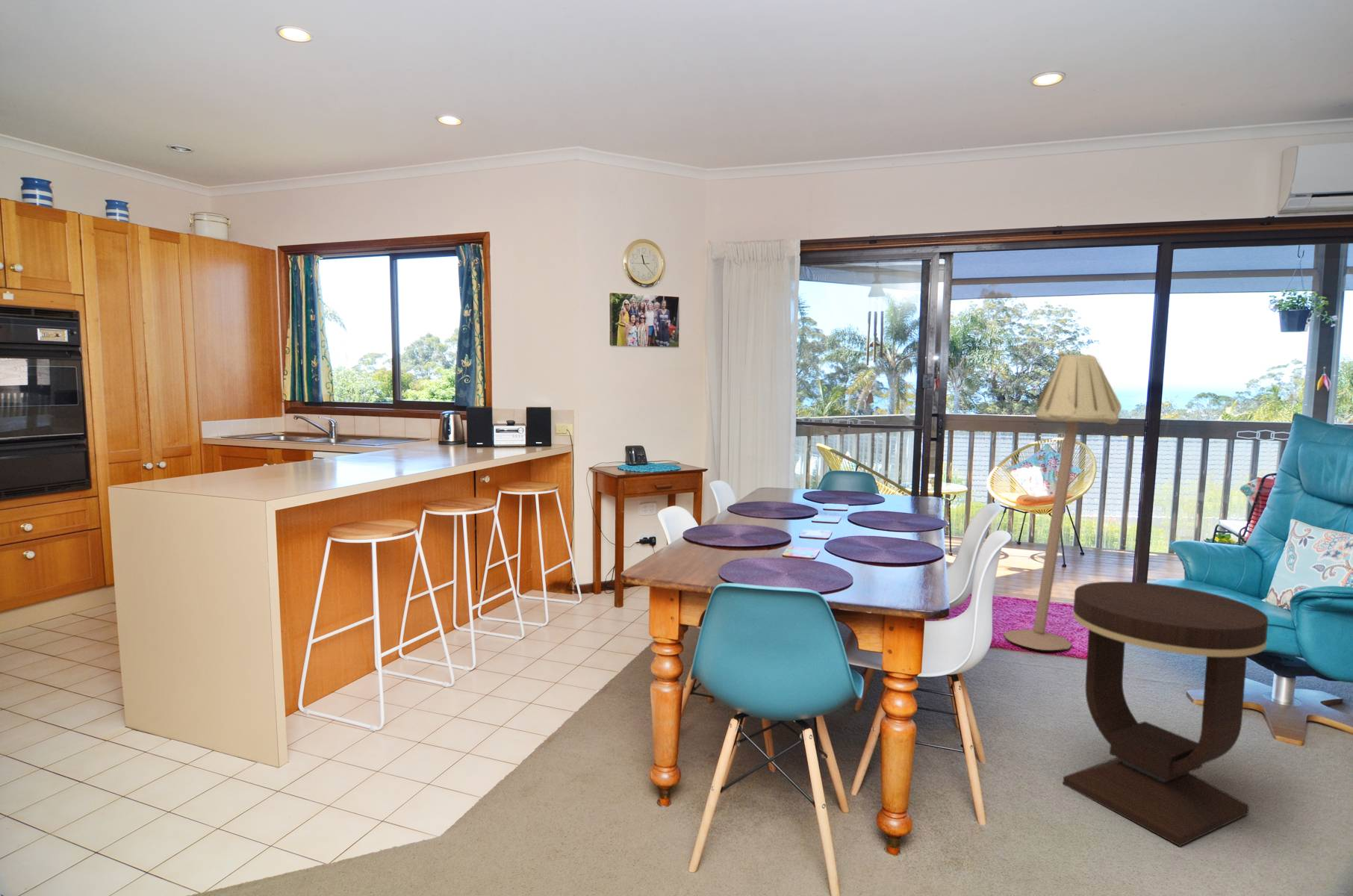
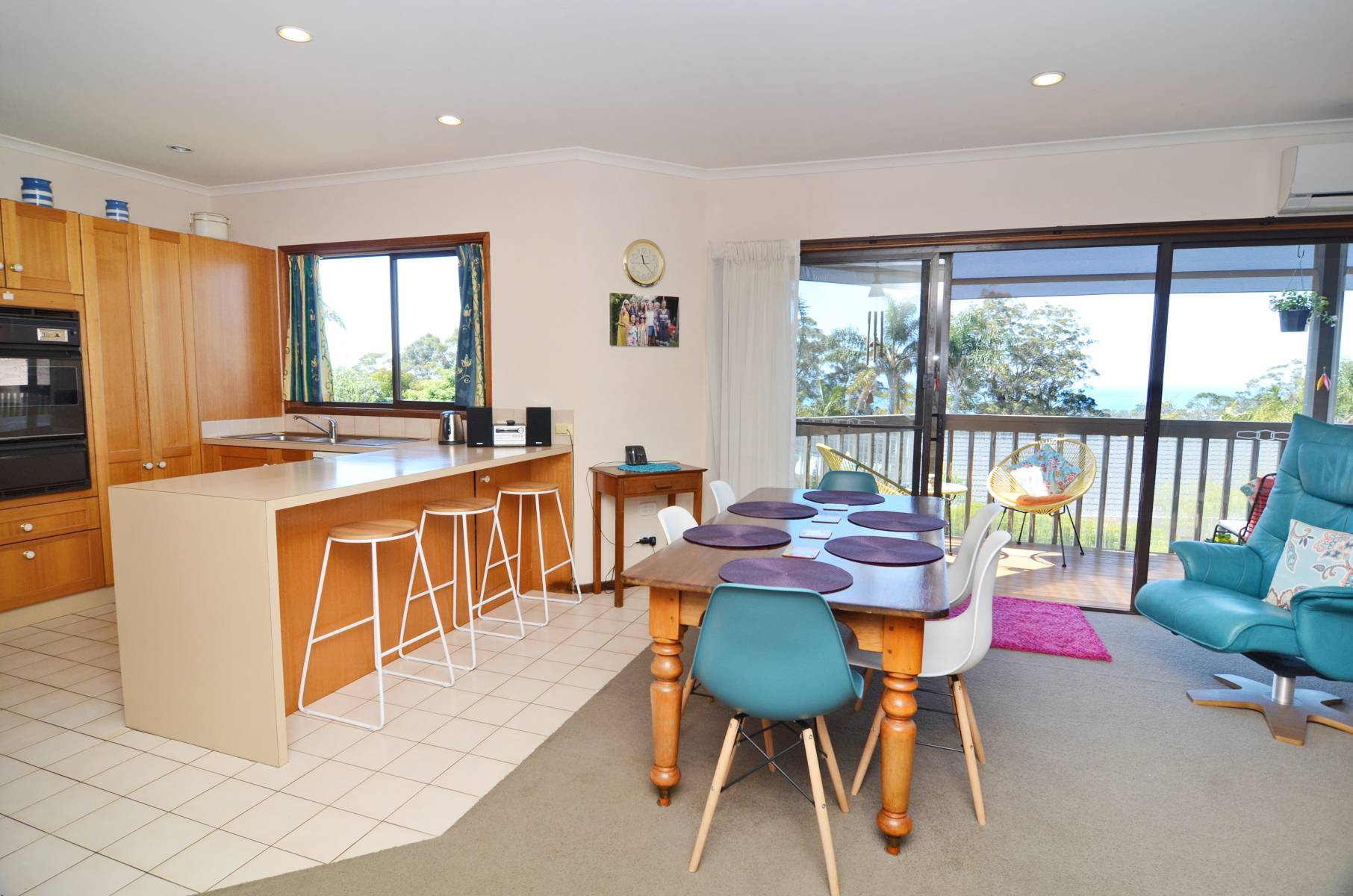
- side table [1063,581,1269,847]
- floor lamp [1003,350,1122,651]
